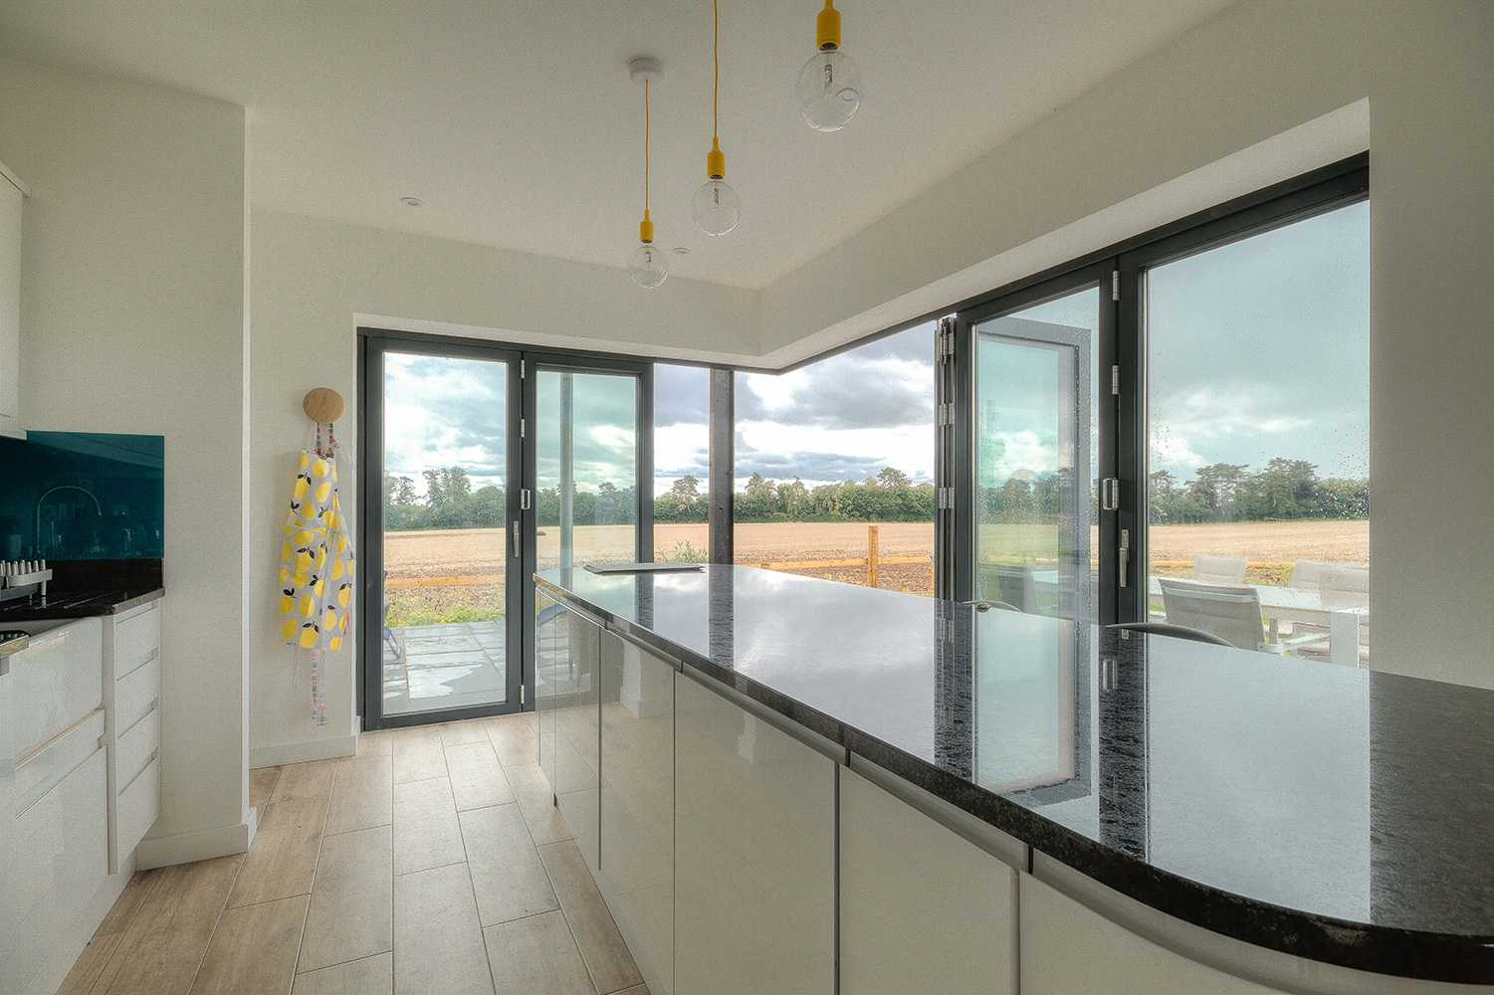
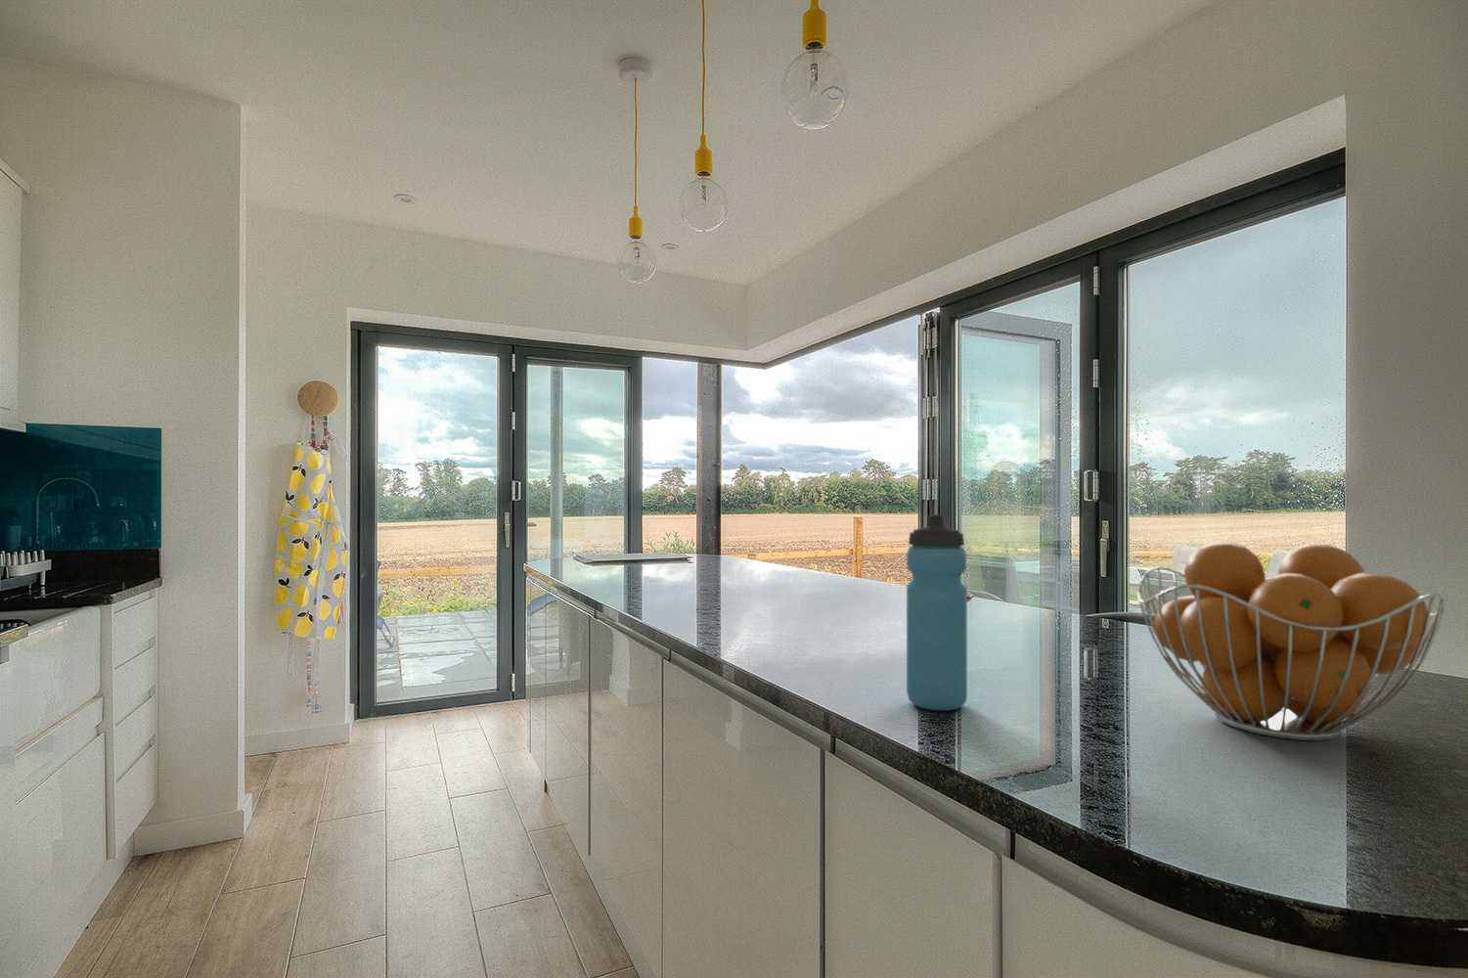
+ water bottle [906,513,968,712]
+ fruit basket [1136,540,1446,741]
